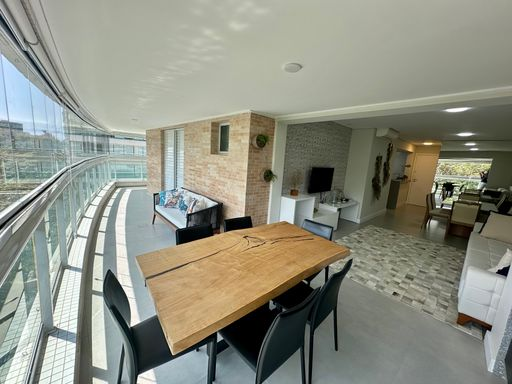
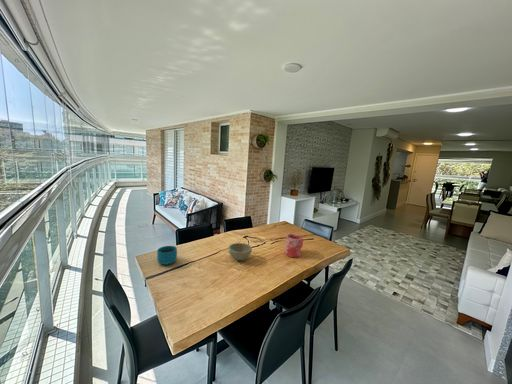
+ cup [156,245,178,266]
+ bowl [227,242,253,261]
+ vase [284,233,304,258]
